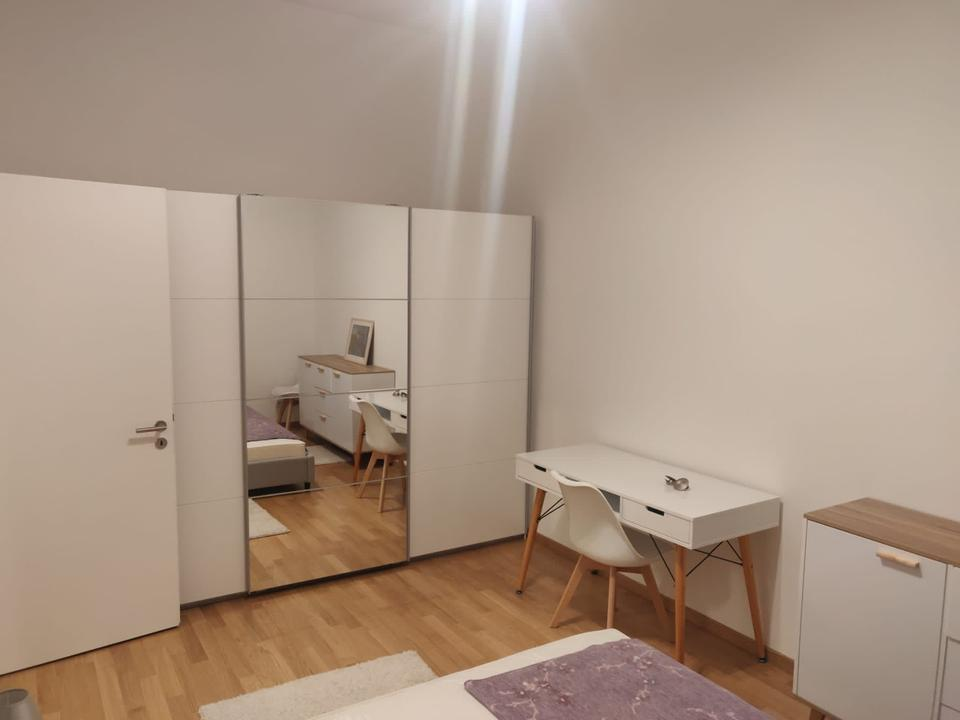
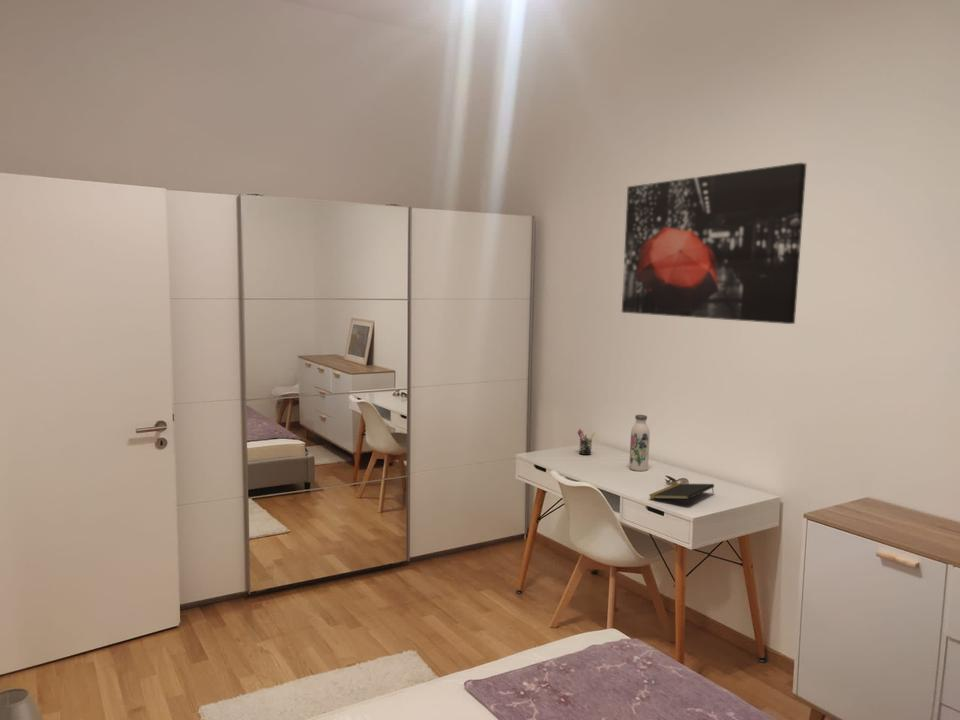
+ pen holder [576,428,596,456]
+ water bottle [628,414,651,472]
+ wall art [621,162,807,325]
+ notepad [649,482,715,500]
